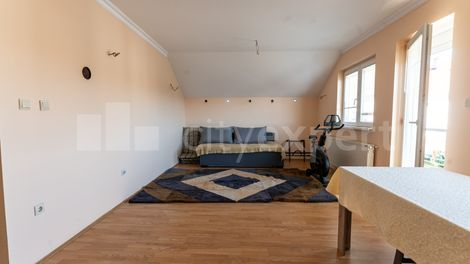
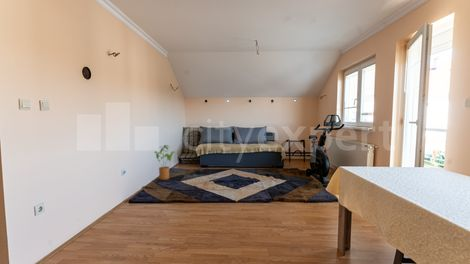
+ house plant [153,144,177,181]
